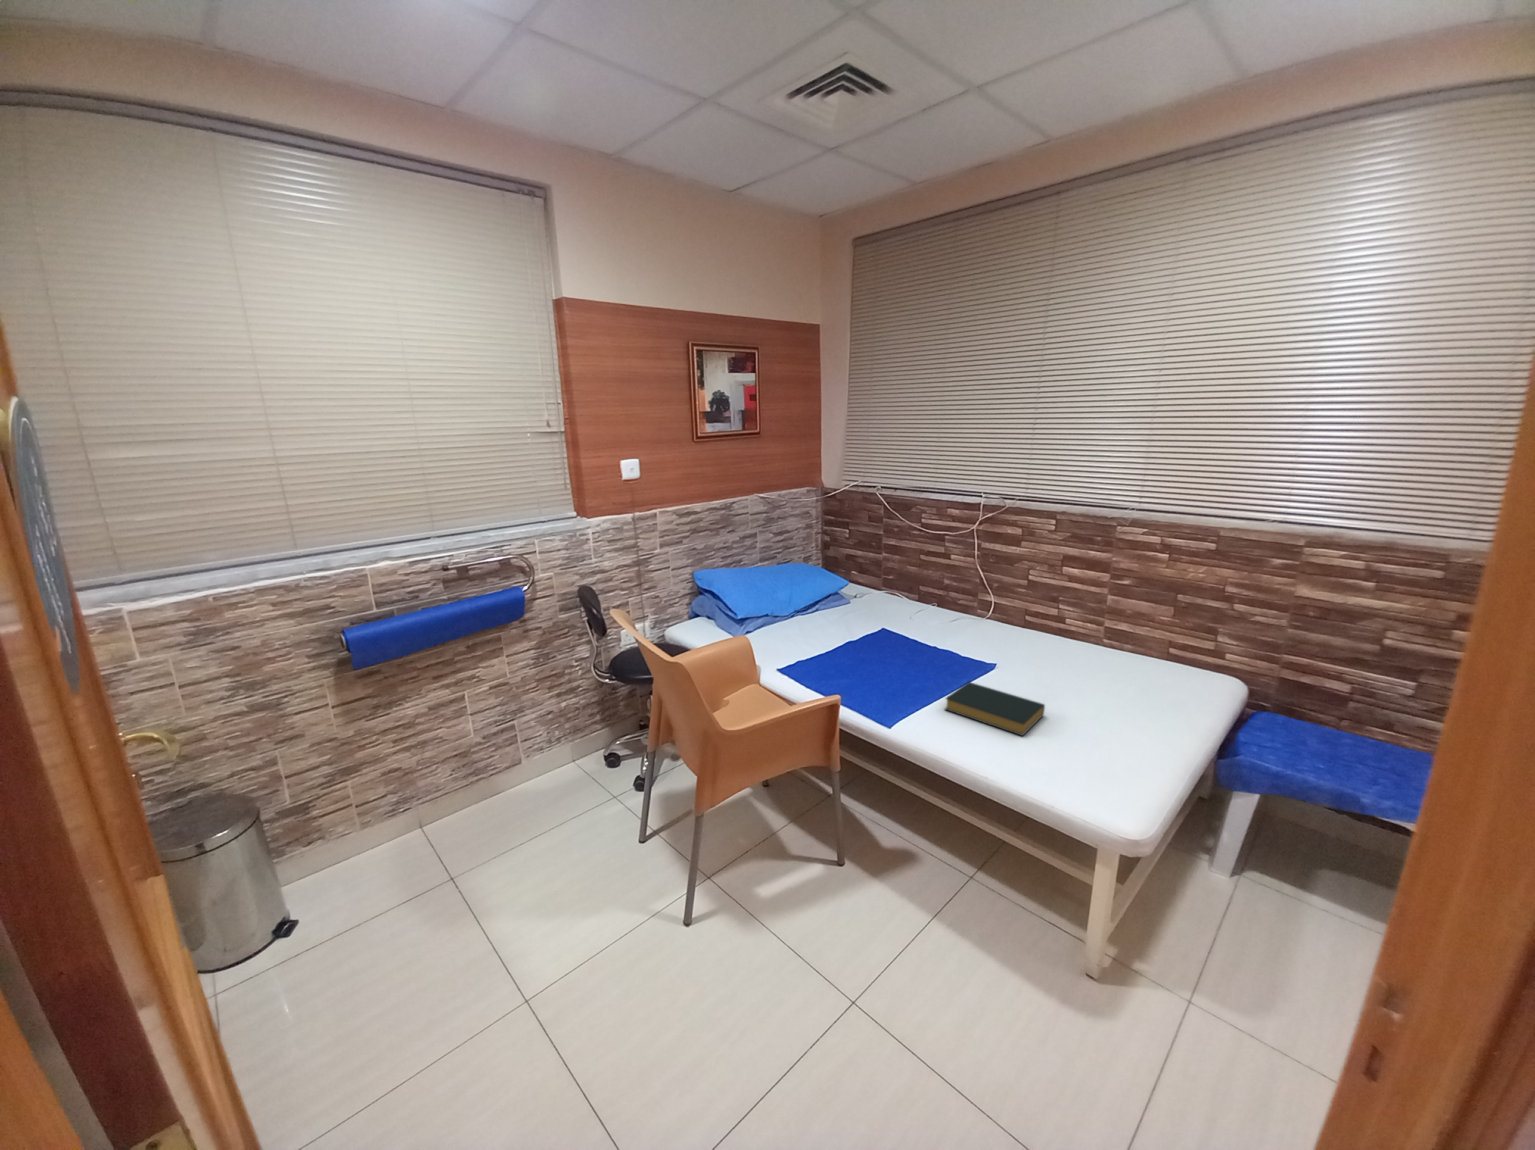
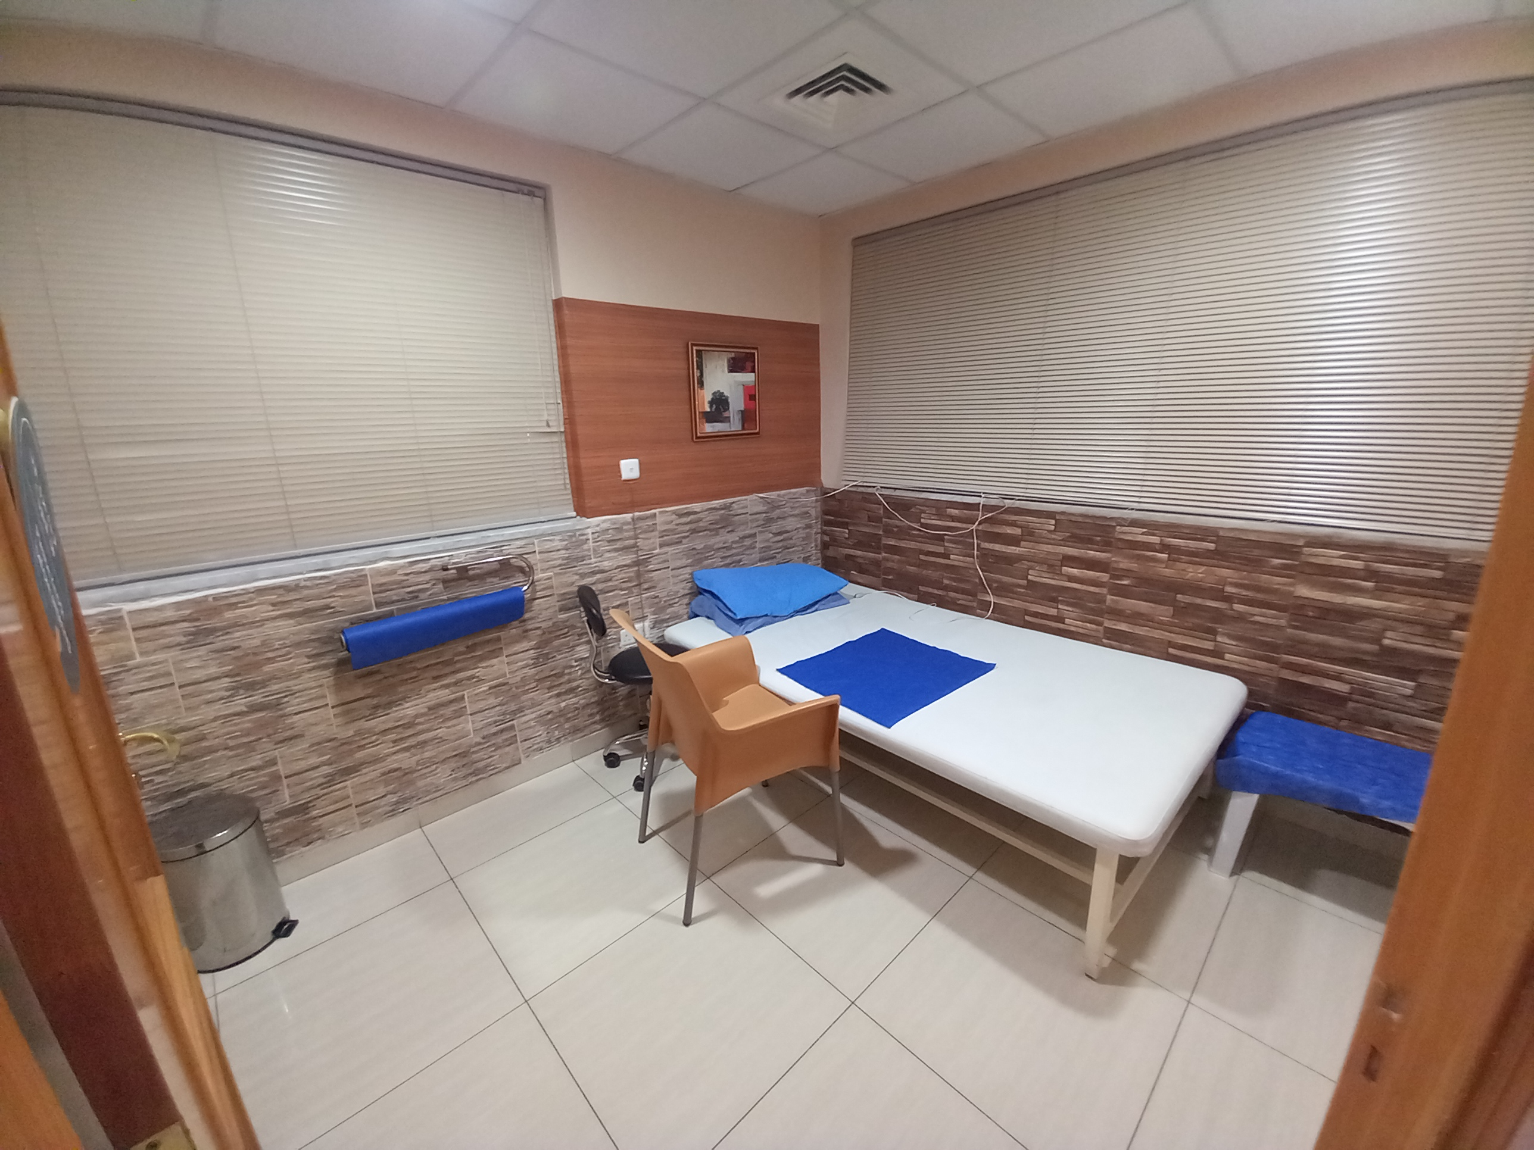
- hardback book [944,681,1045,737]
